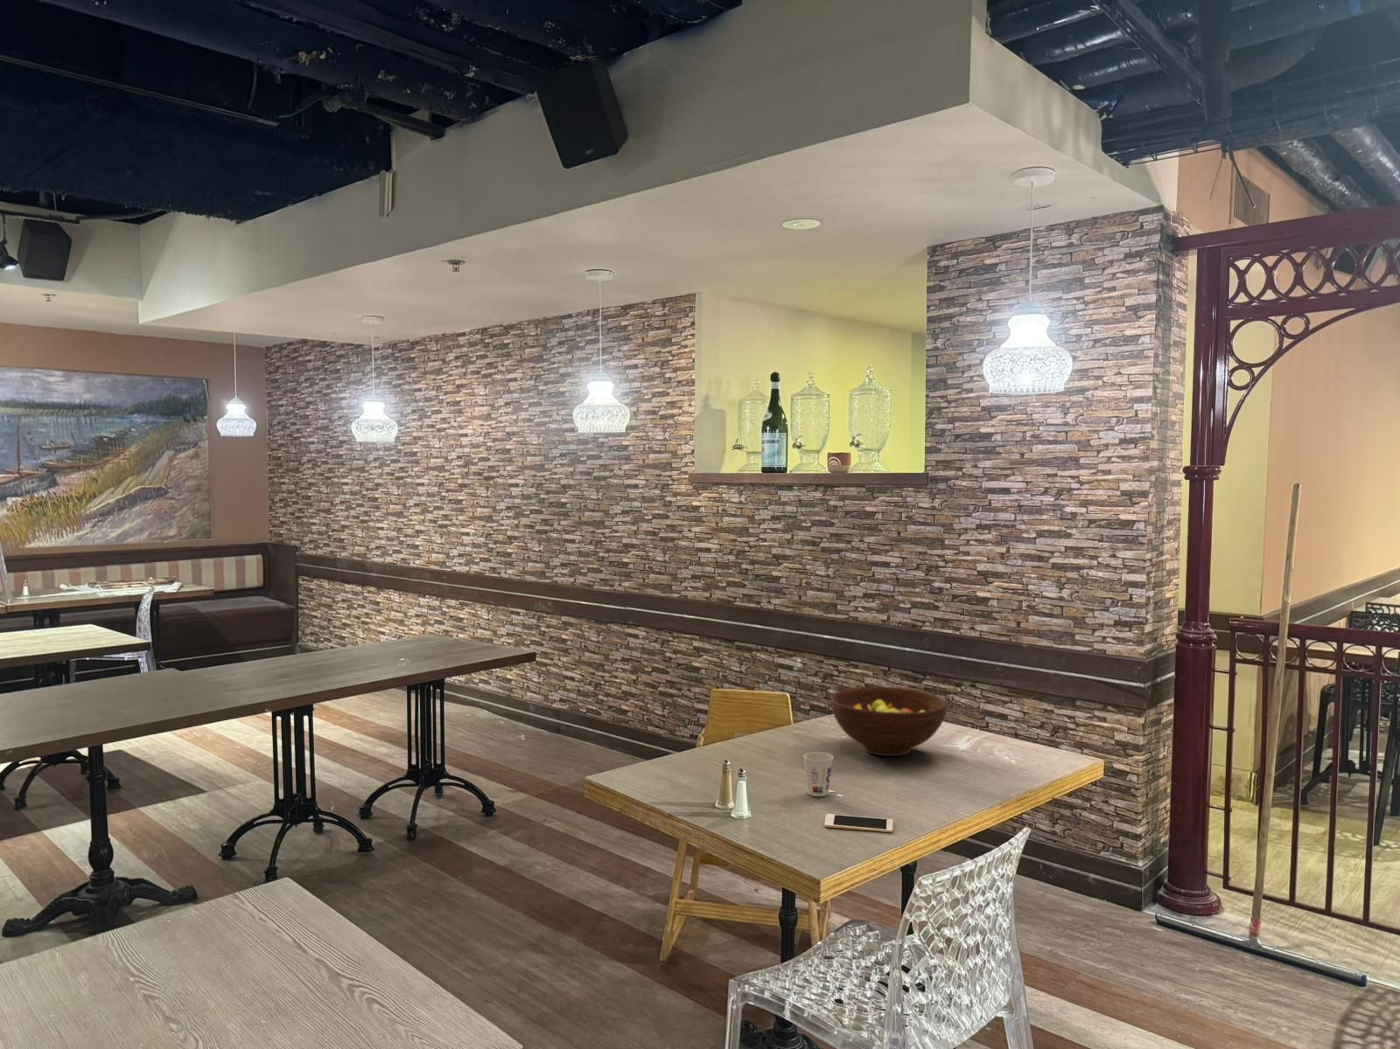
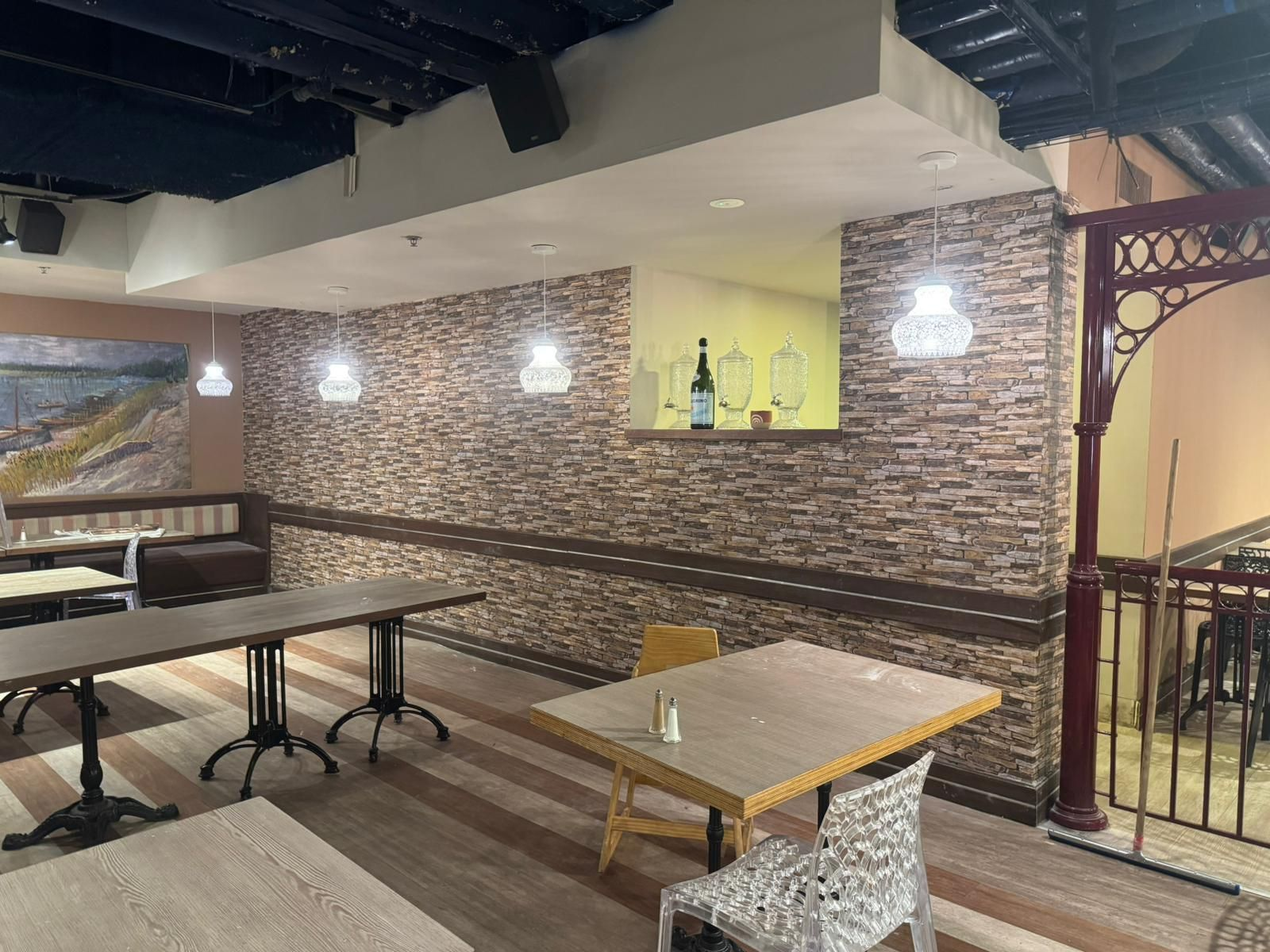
- cup [803,750,834,798]
- fruit bowl [829,686,948,757]
- cell phone [823,813,893,833]
